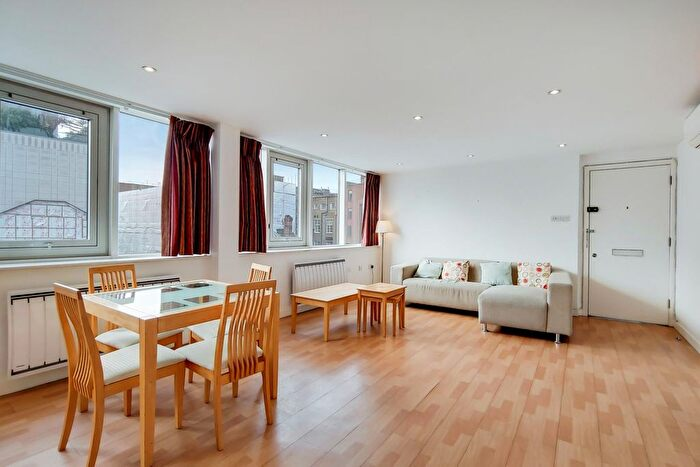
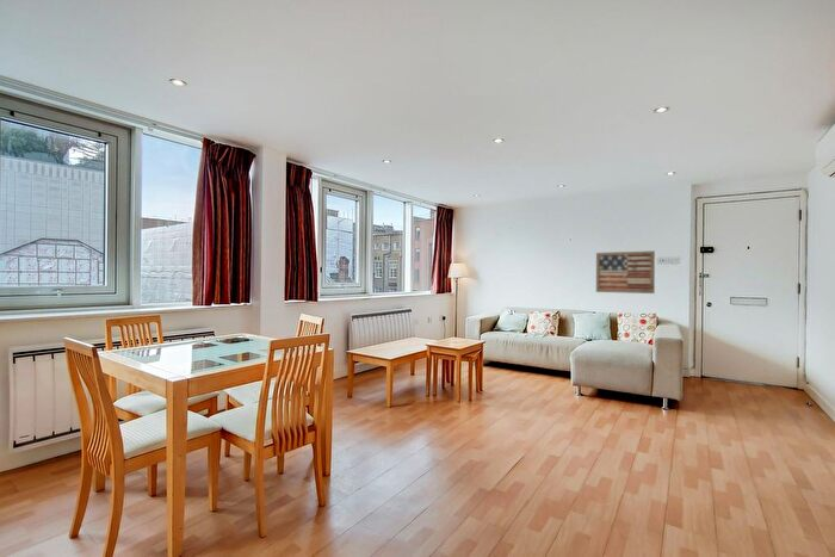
+ wall art [595,249,656,295]
